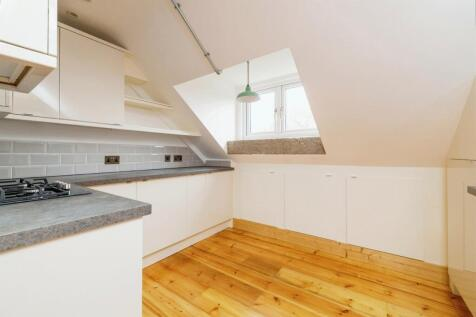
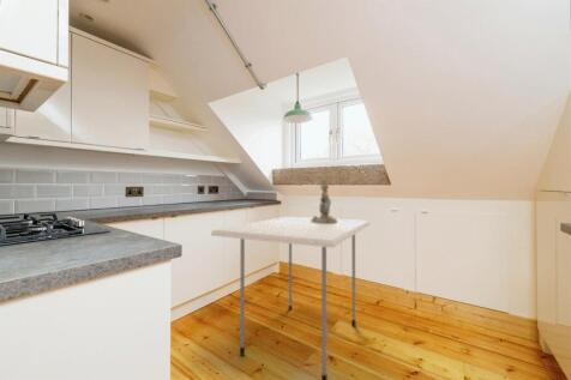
+ candlestick [309,179,338,224]
+ dining table [210,216,371,380]
